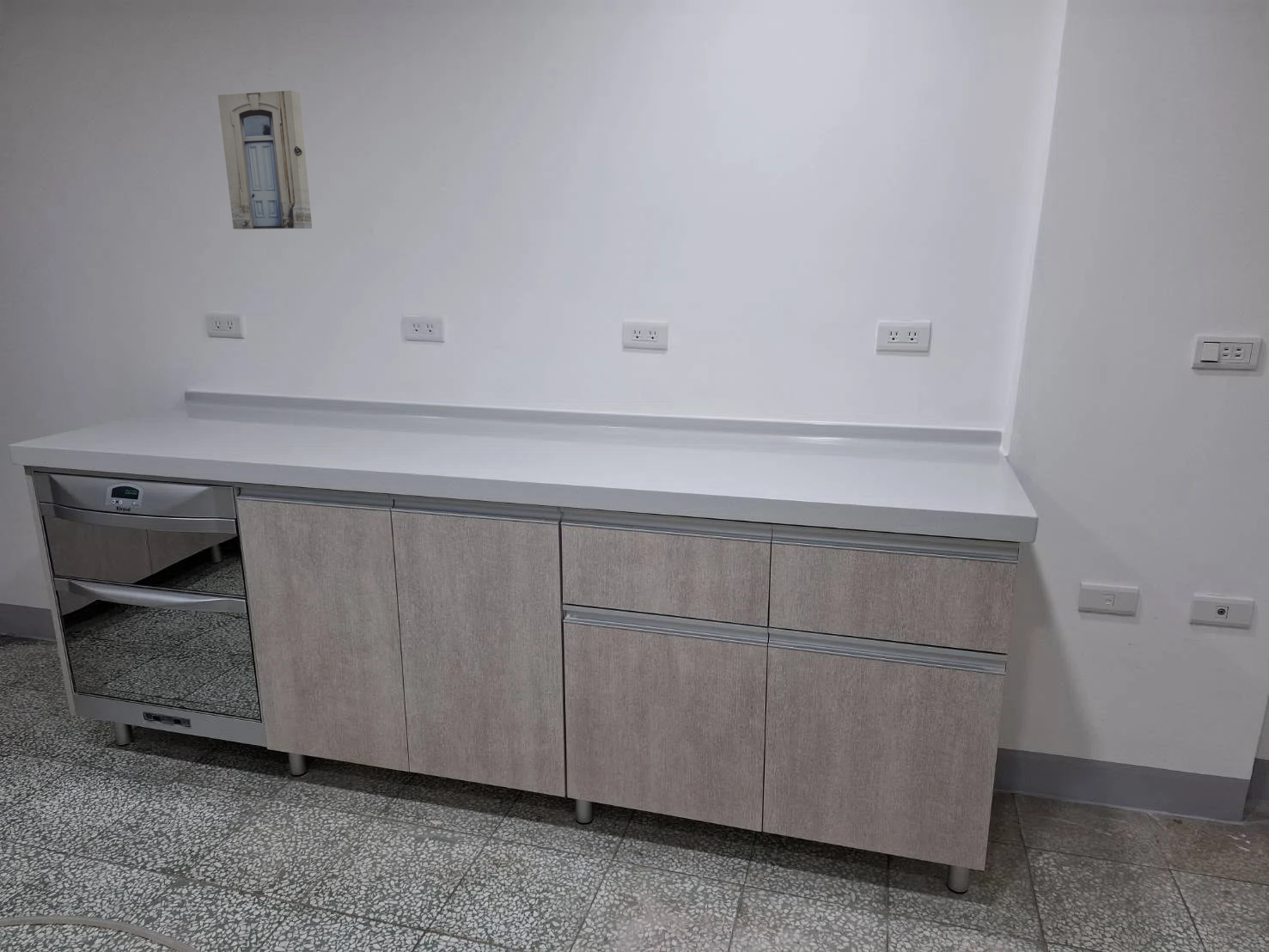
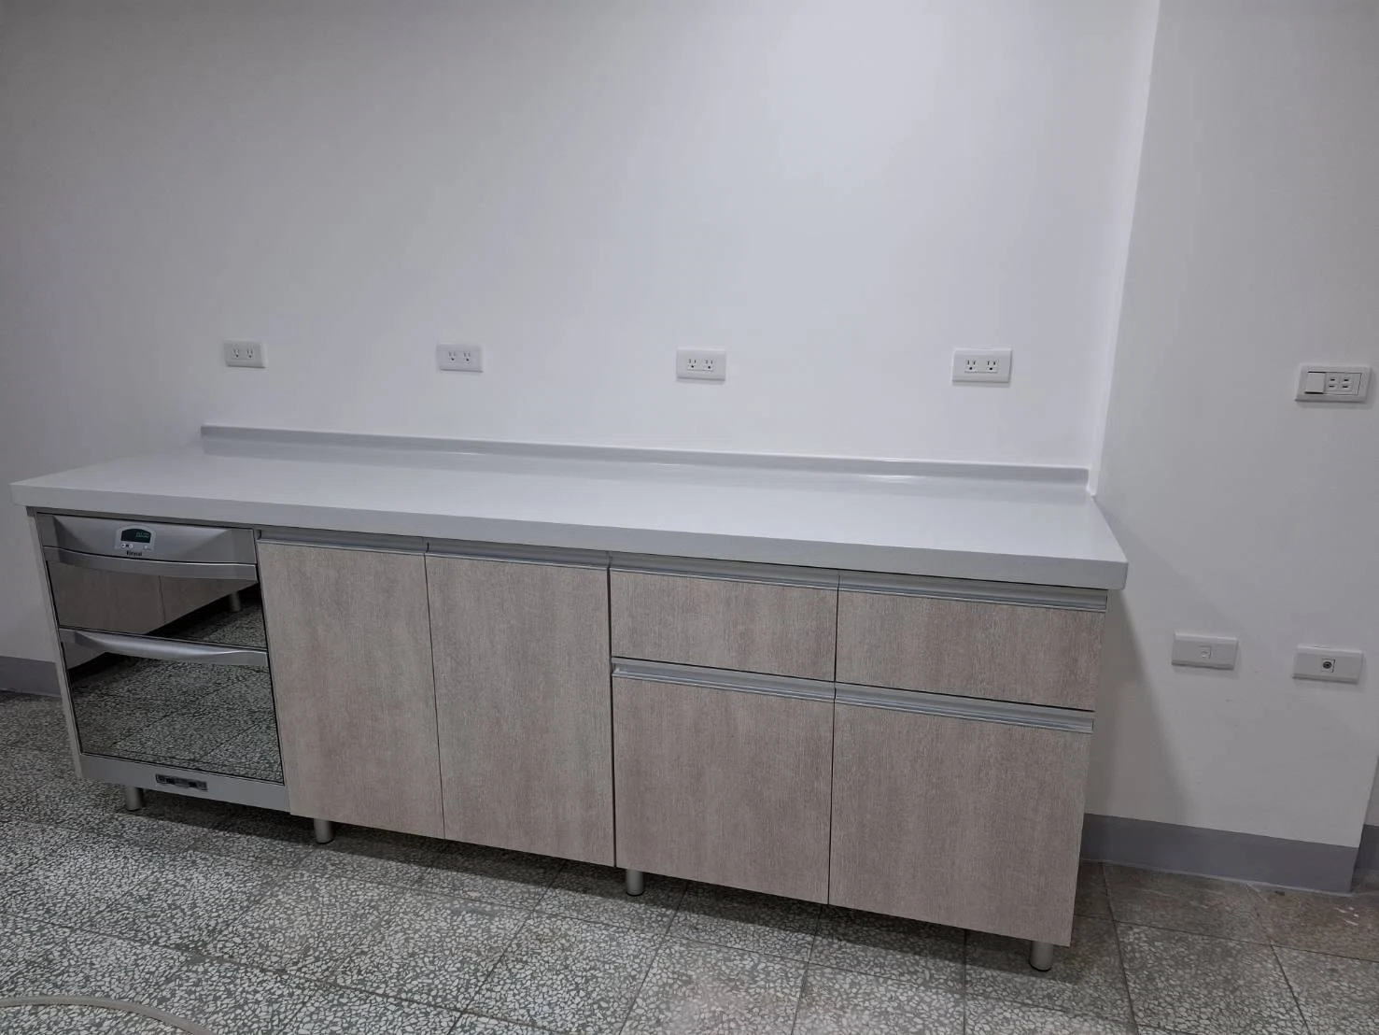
- wall art [217,89,313,230]
